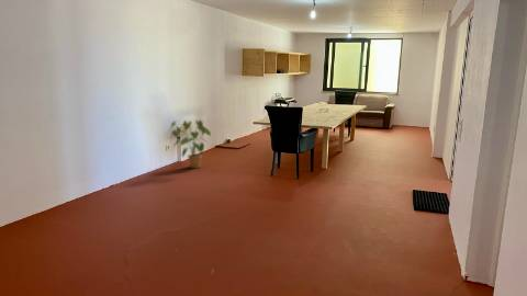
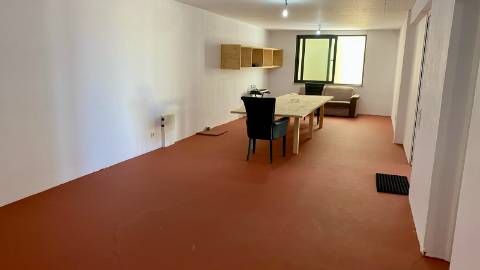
- house plant [166,119,212,169]
